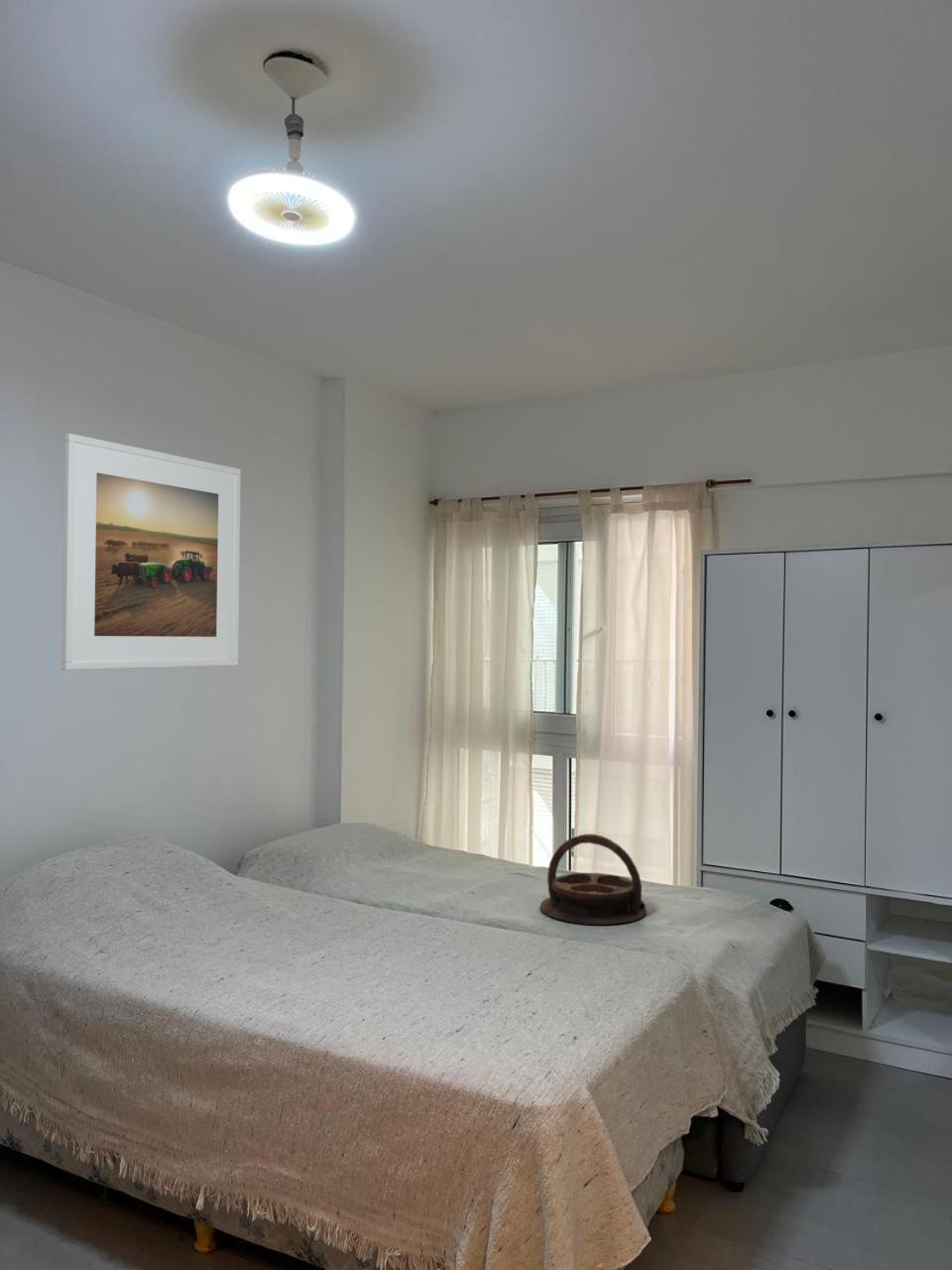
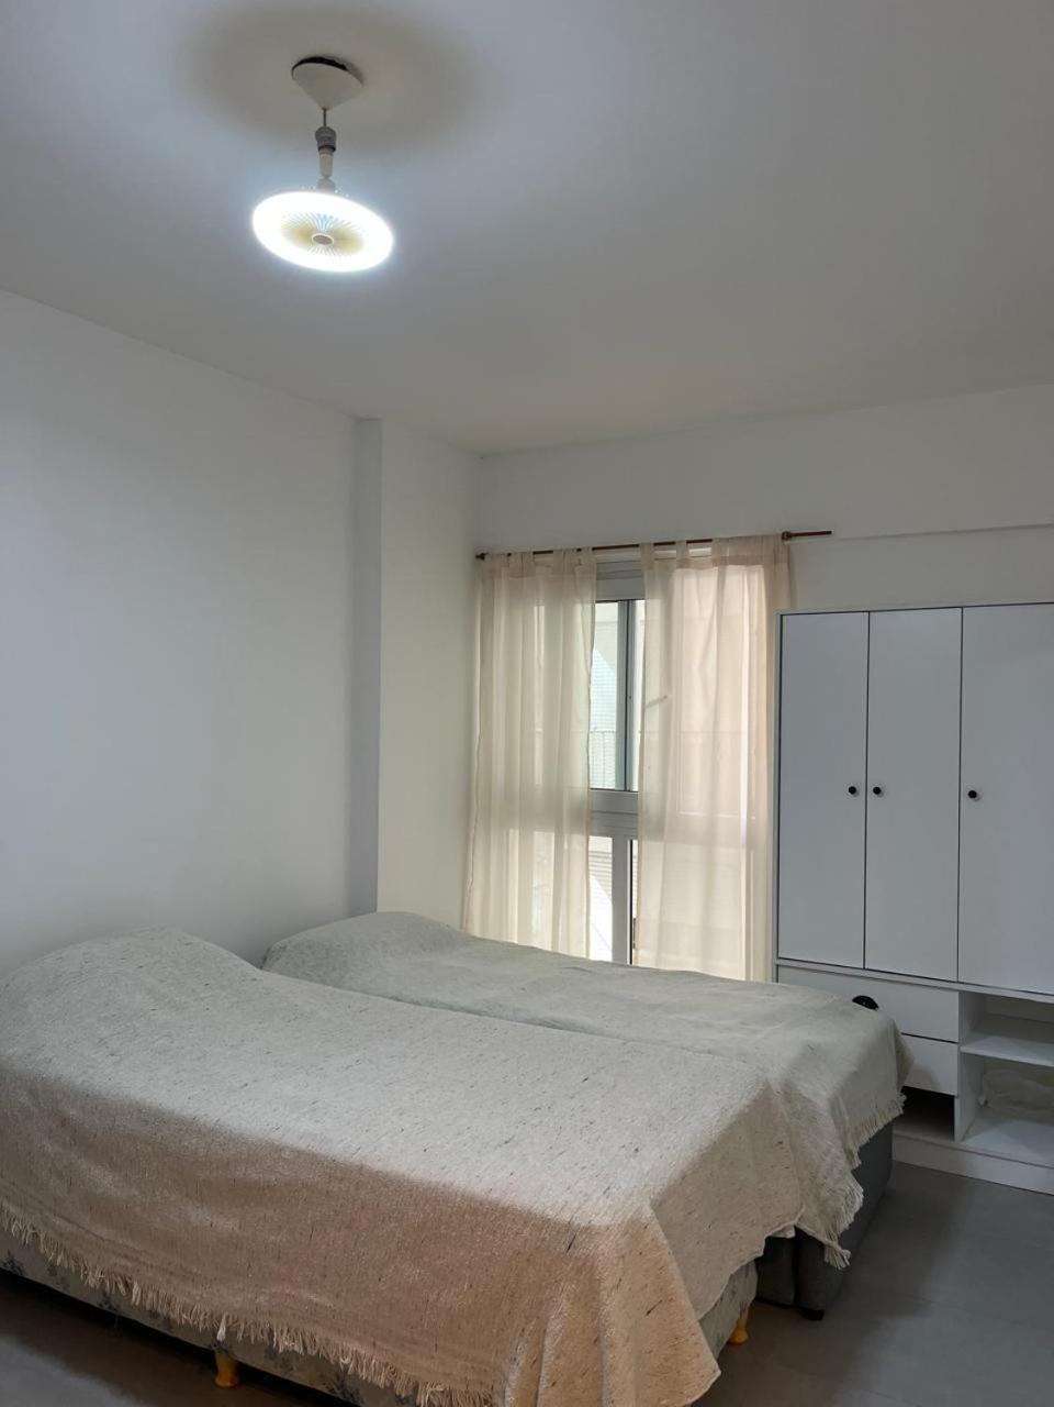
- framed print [60,433,242,671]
- serving tray [539,832,647,926]
